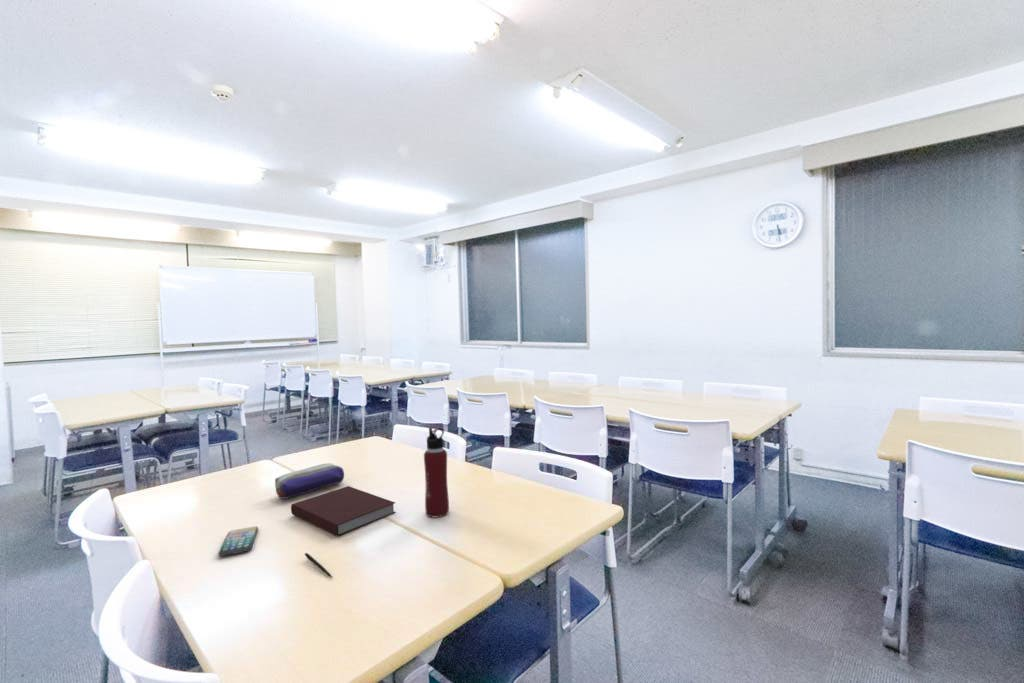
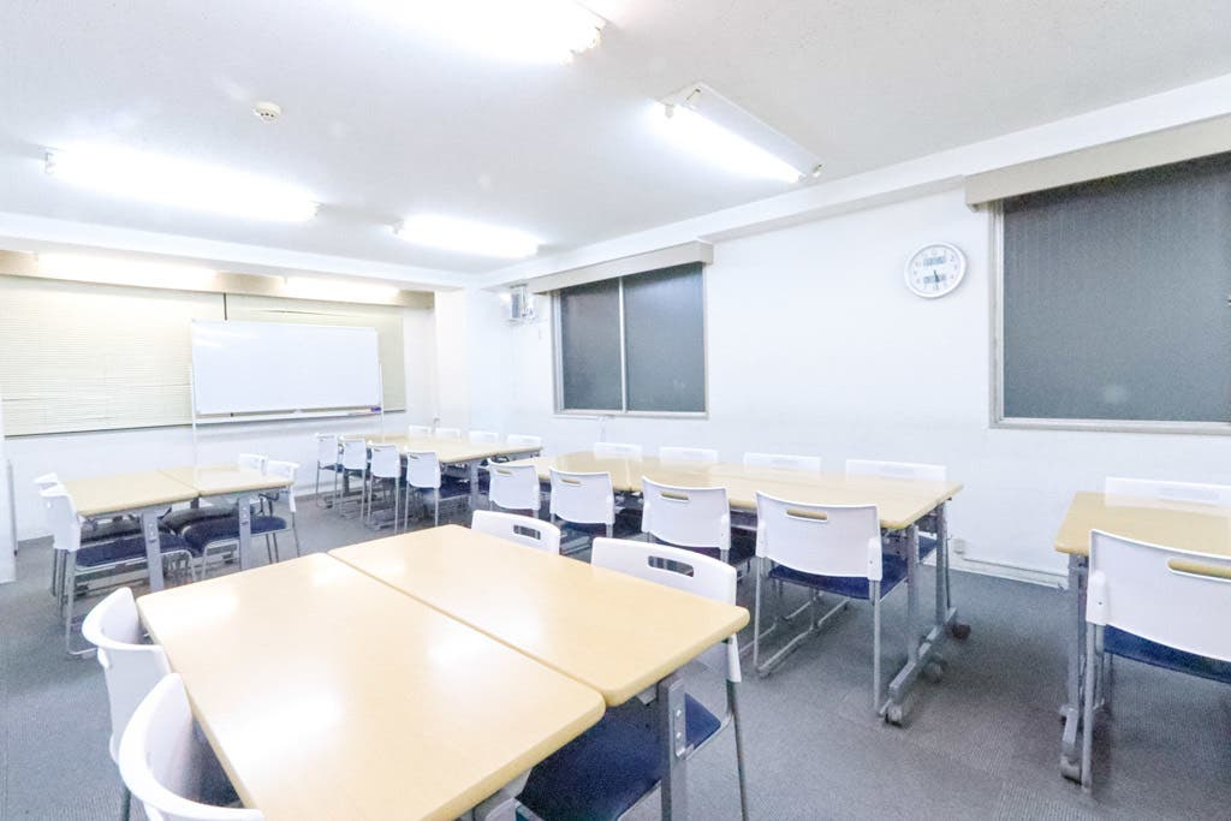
- water bottle [423,426,450,518]
- smartphone [217,526,259,557]
- pen [304,552,334,579]
- pencil case [274,462,345,500]
- notebook [290,485,397,537]
